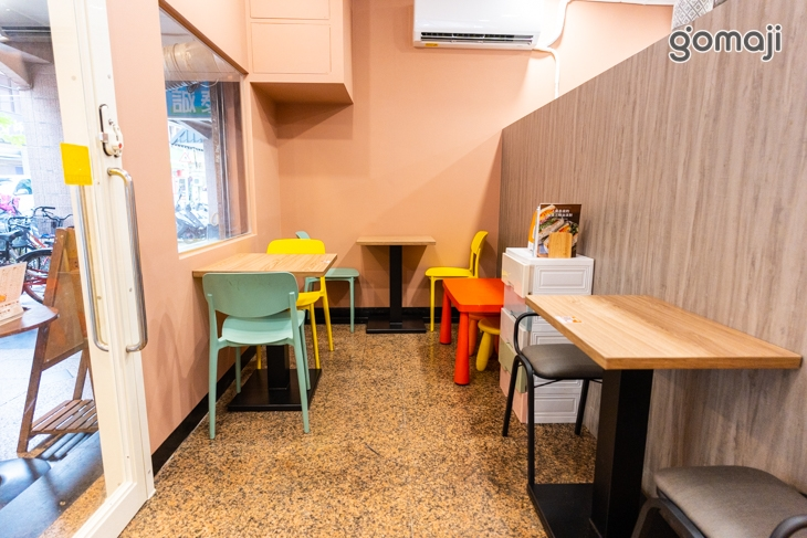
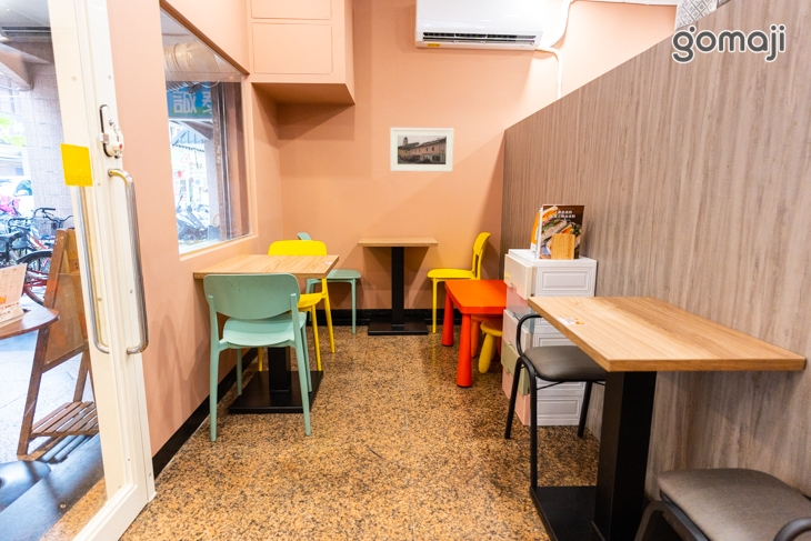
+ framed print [389,127,454,173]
